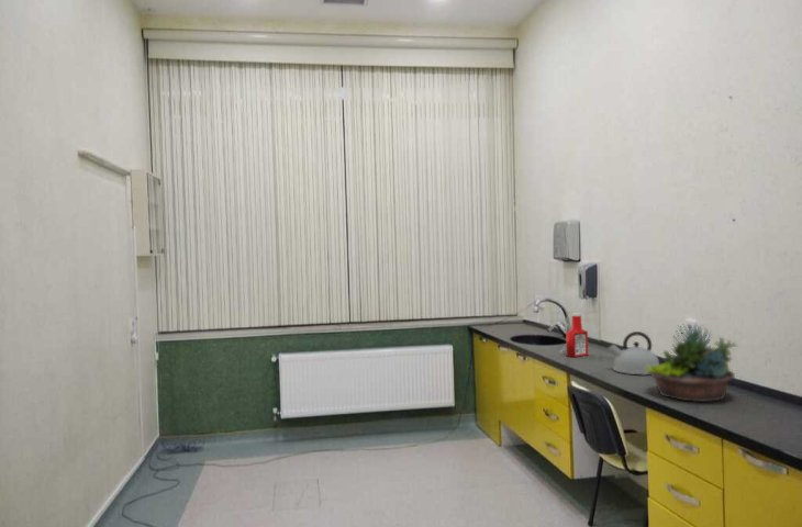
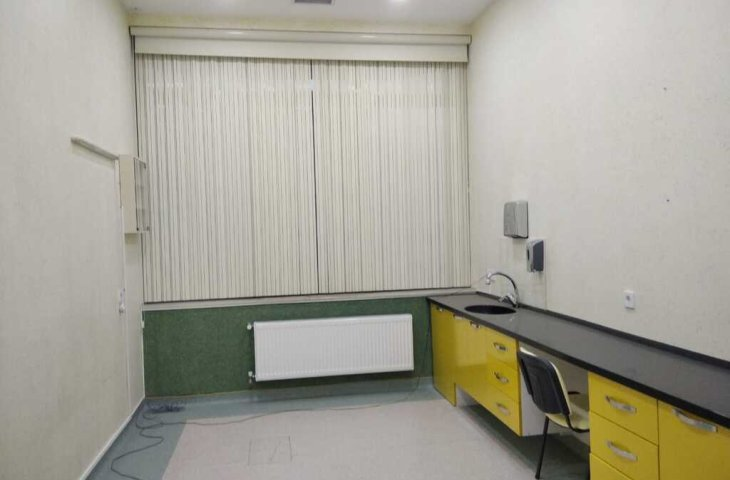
- kettle [608,330,660,375]
- soap bottle [565,312,589,358]
- succulent planter [646,323,739,403]
